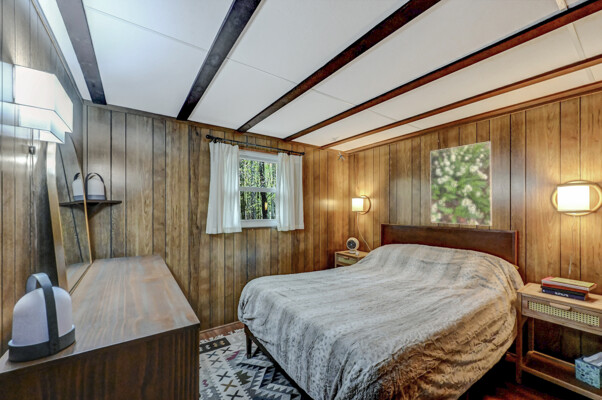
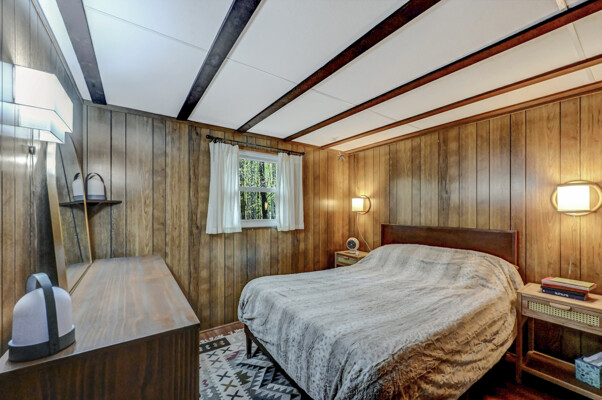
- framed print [429,140,493,227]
